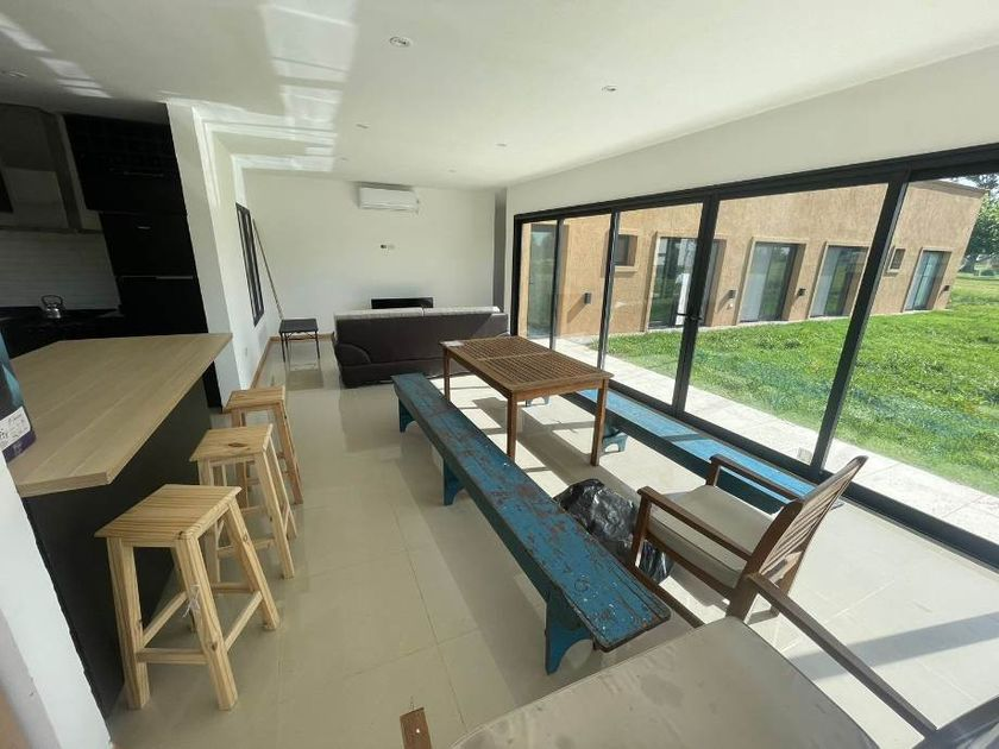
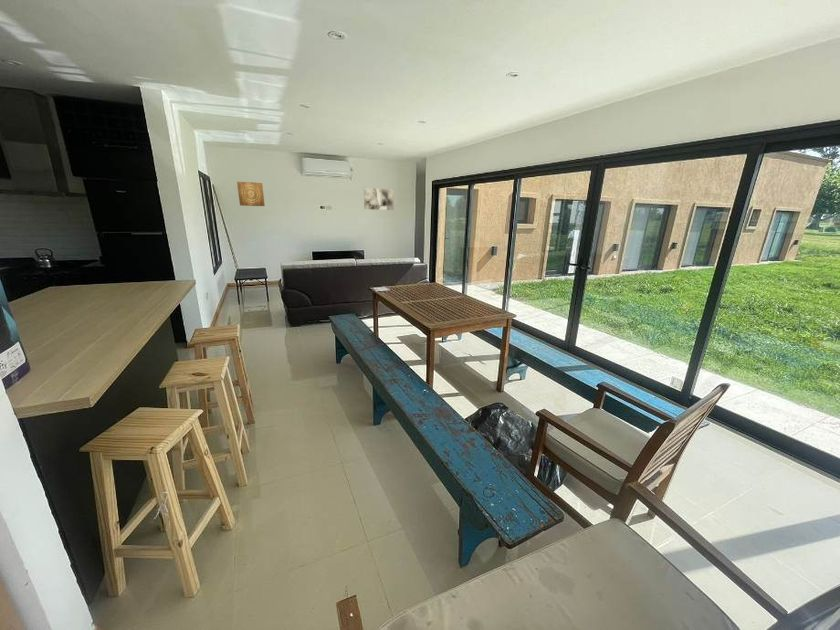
+ wall art [363,187,395,211]
+ wall art [236,181,266,207]
